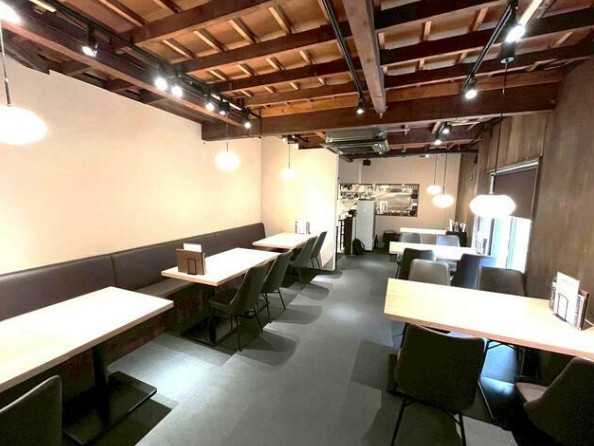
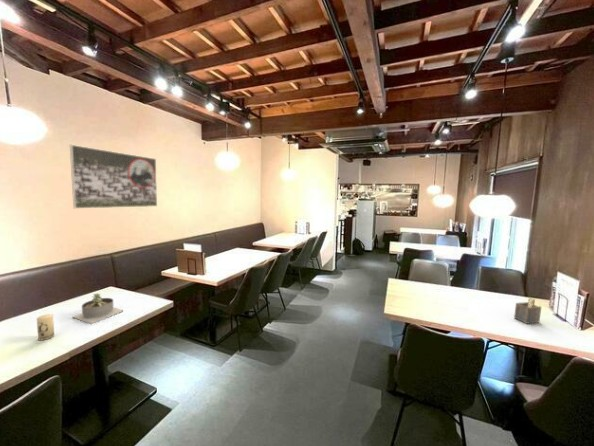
+ candle [36,313,55,341]
+ succulent planter [71,292,124,325]
+ napkin holder [513,296,542,325]
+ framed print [69,144,158,210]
